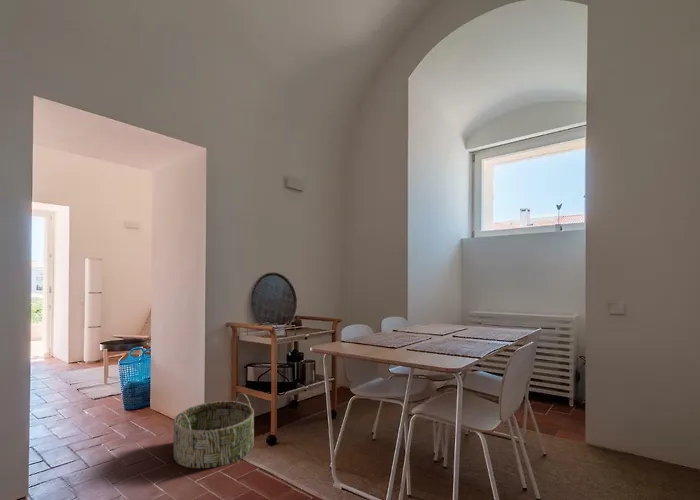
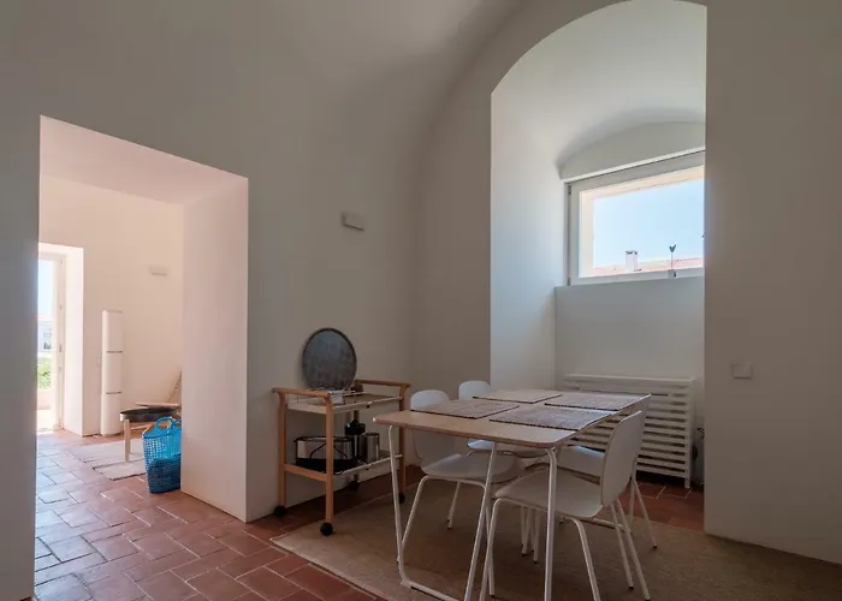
- basket [173,392,255,469]
